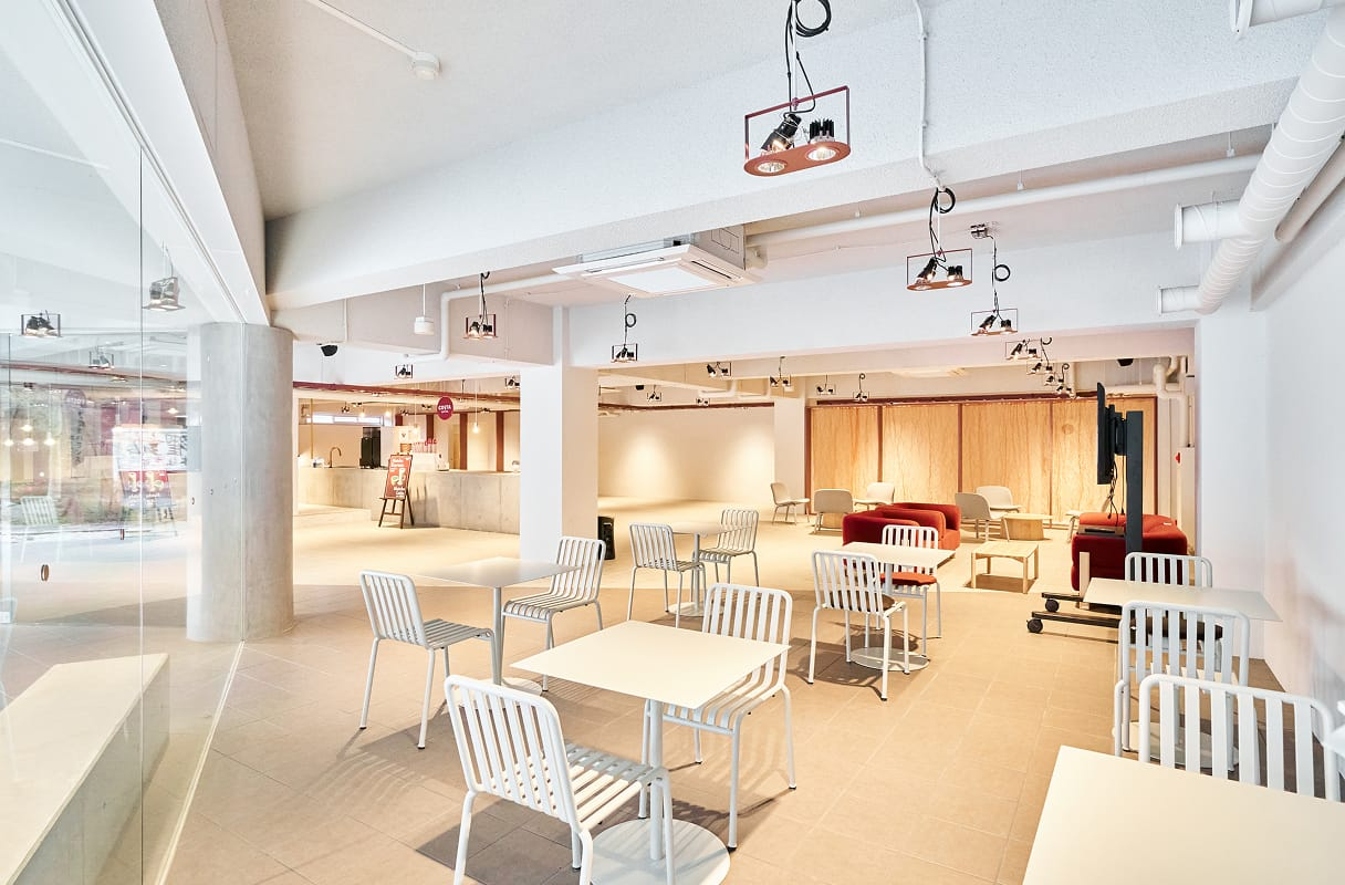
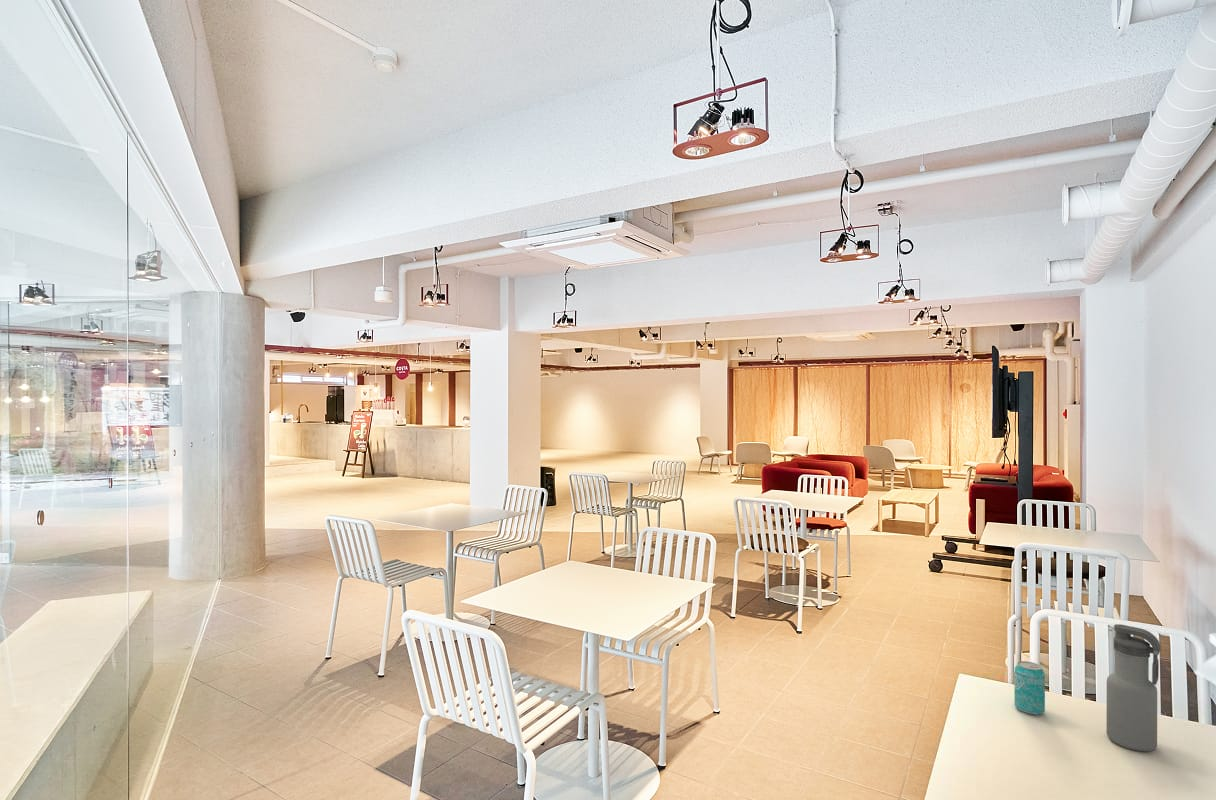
+ beverage can [1013,660,1046,715]
+ water bottle [1106,623,1162,752]
